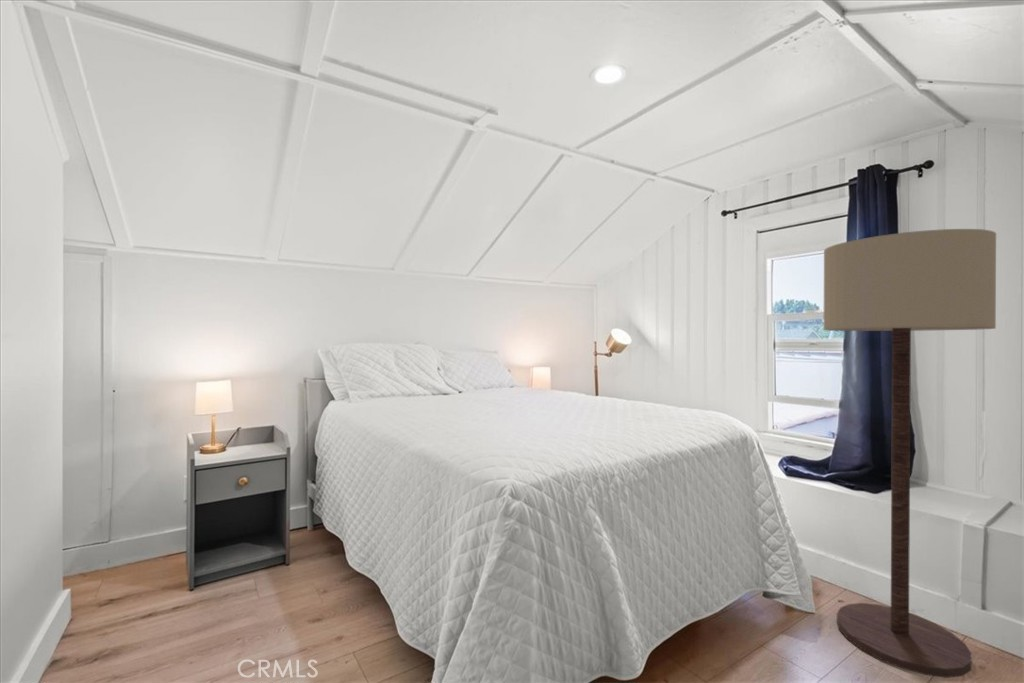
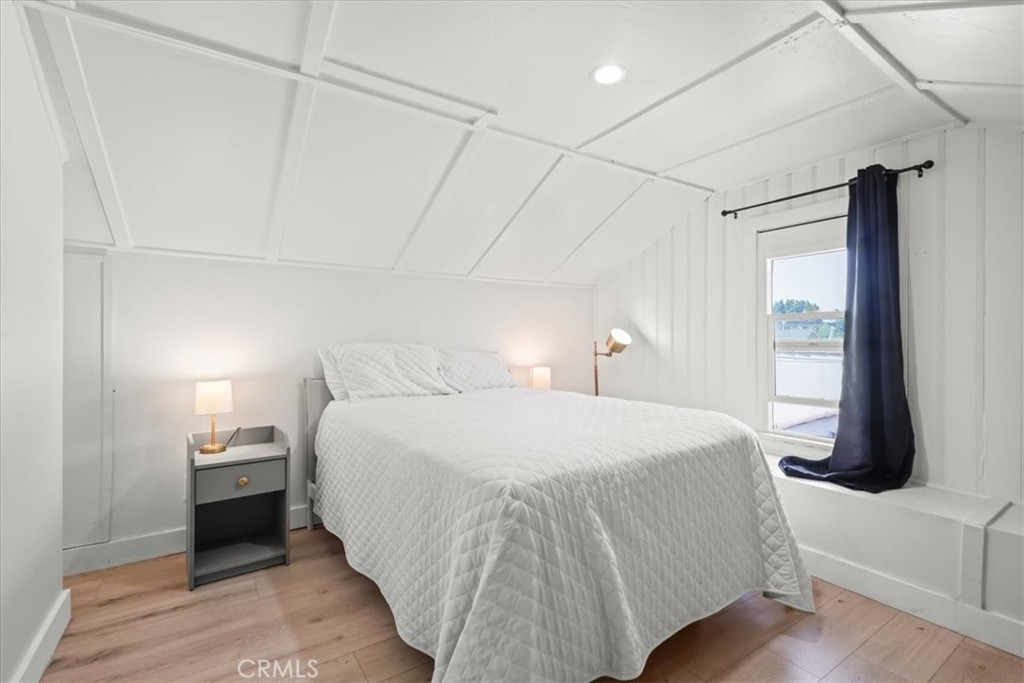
- floor lamp [823,228,997,679]
